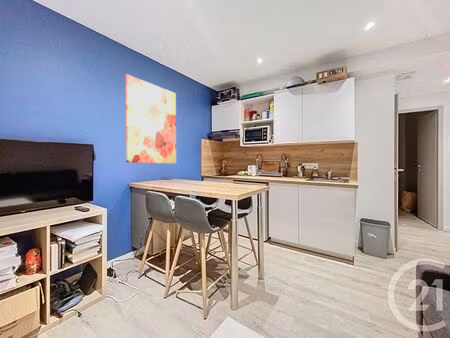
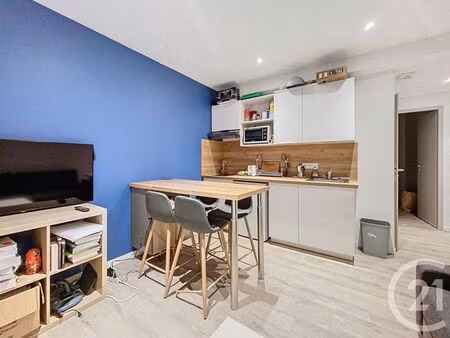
- wall art [125,73,177,164]
